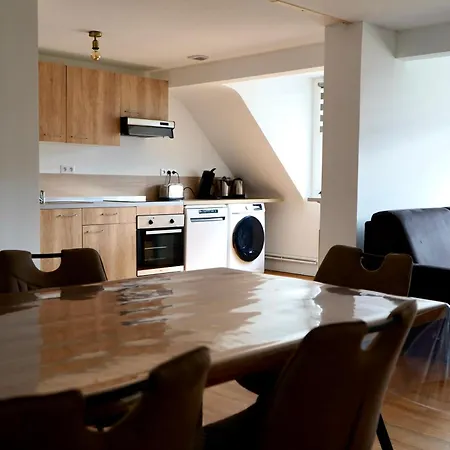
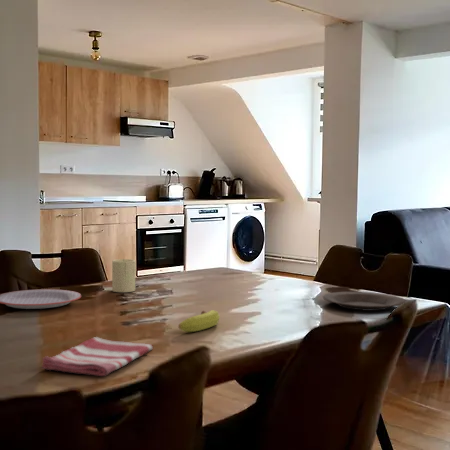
+ dish towel [40,336,154,377]
+ candle [111,258,137,293]
+ plate [0,288,82,310]
+ fruit [177,309,221,333]
+ plate [322,291,407,312]
